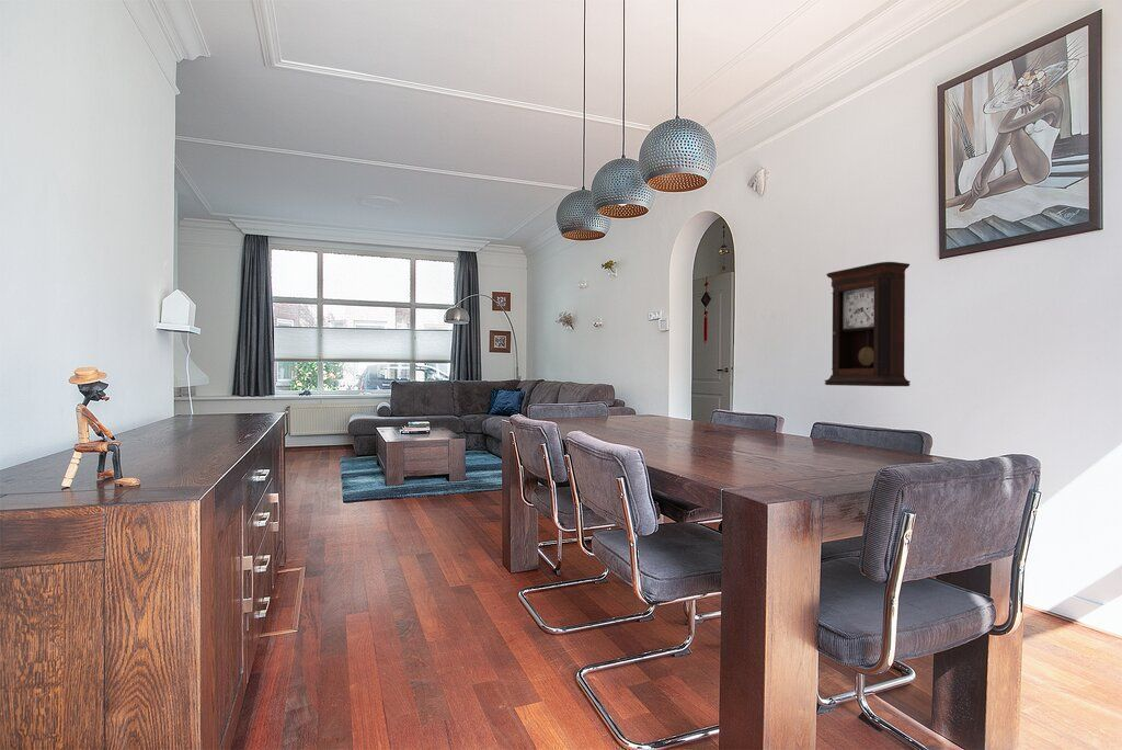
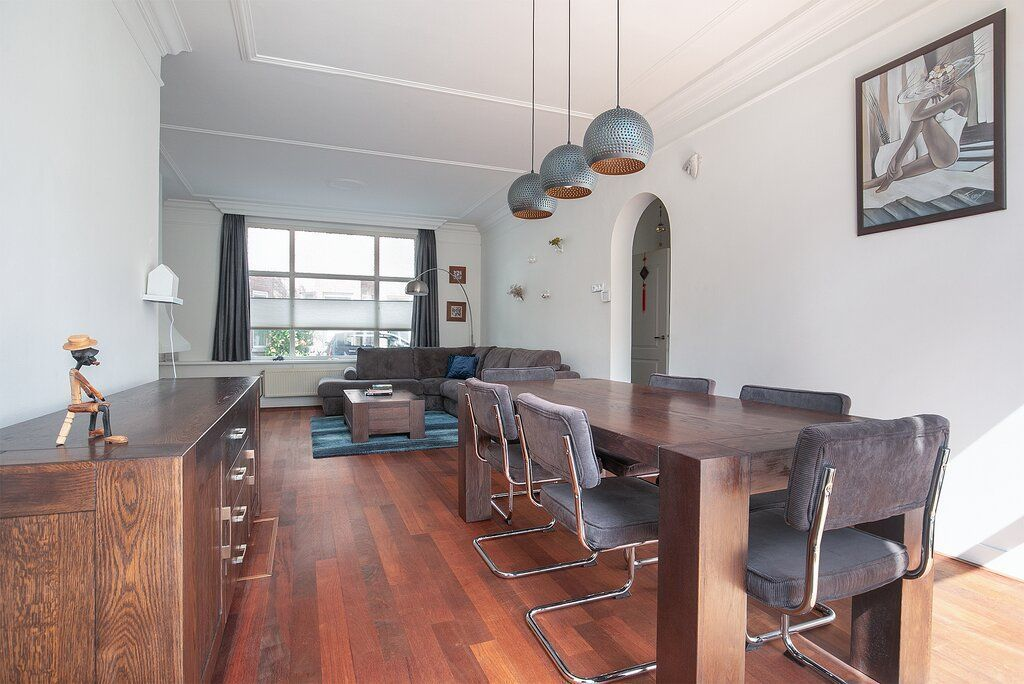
- pendulum clock [824,261,912,387]
